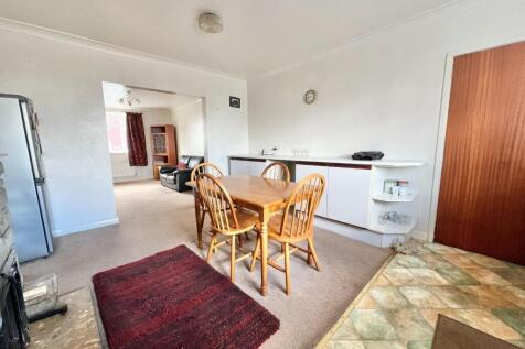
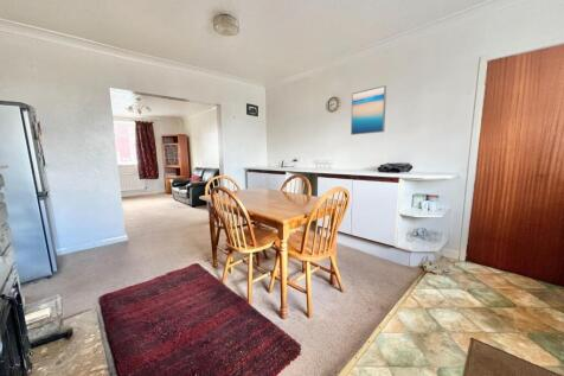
+ wall art [350,84,387,136]
